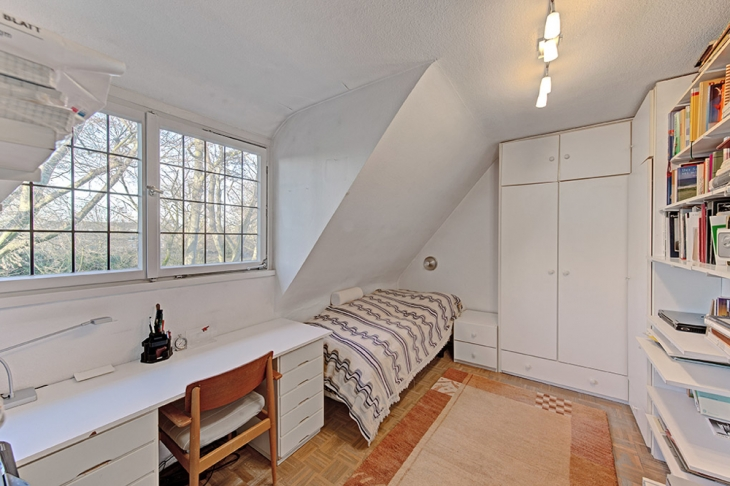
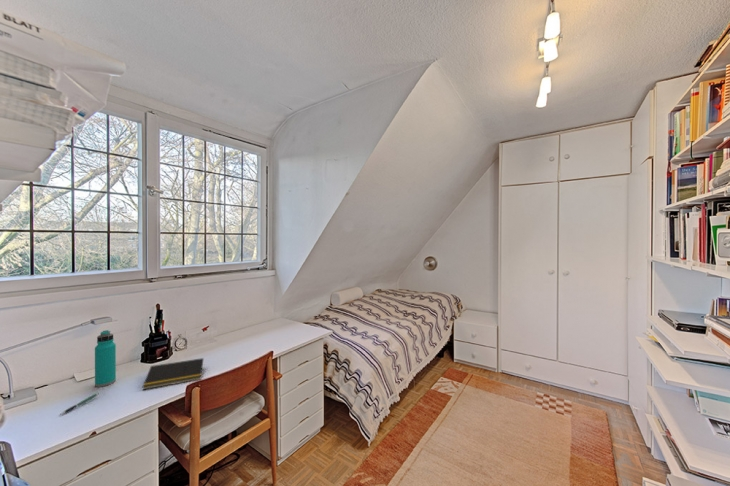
+ water bottle [94,329,117,388]
+ notepad [141,357,204,391]
+ pen [59,392,100,416]
